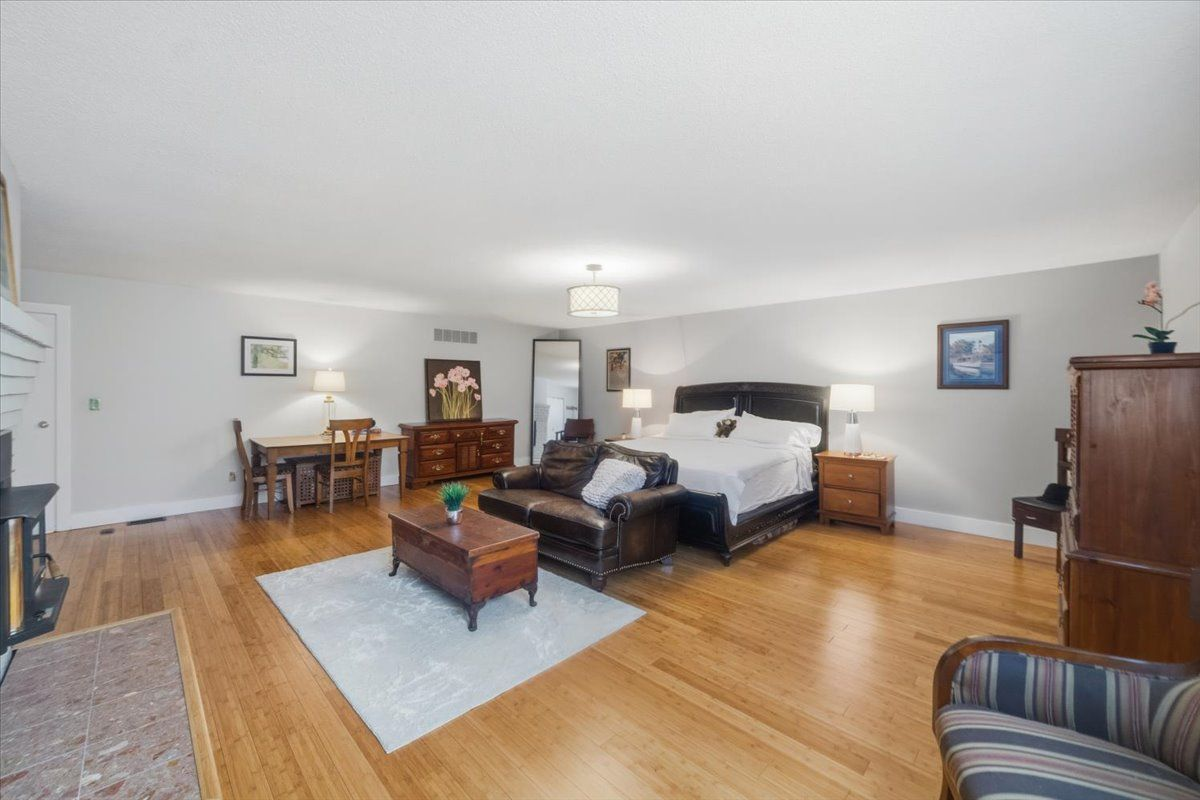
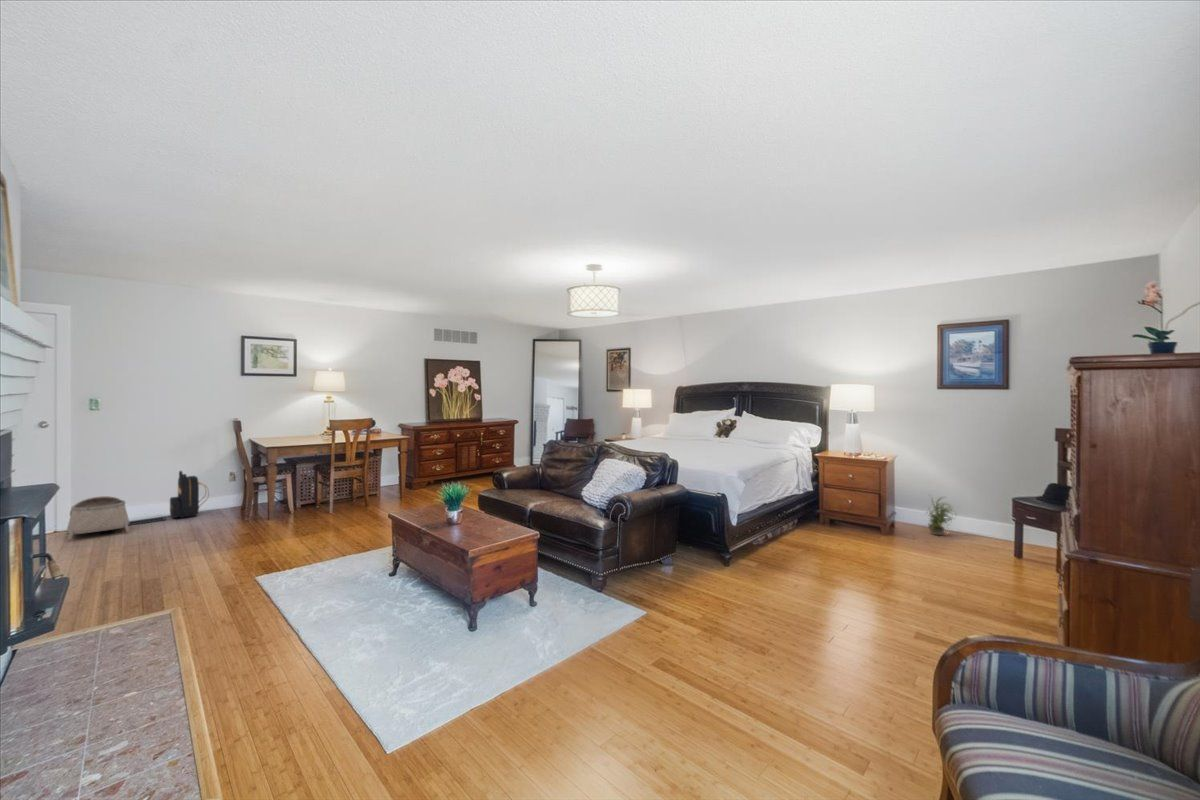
+ potted plant [923,493,957,536]
+ backpack [169,470,210,519]
+ basket [66,495,131,541]
